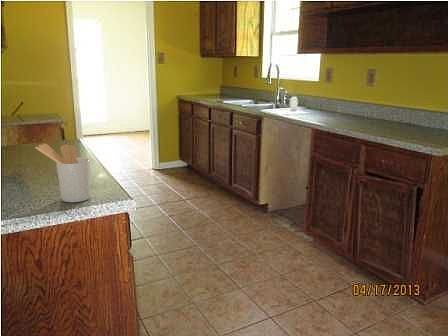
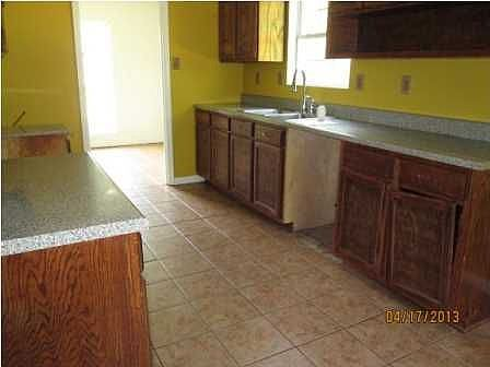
- utensil holder [35,143,91,203]
